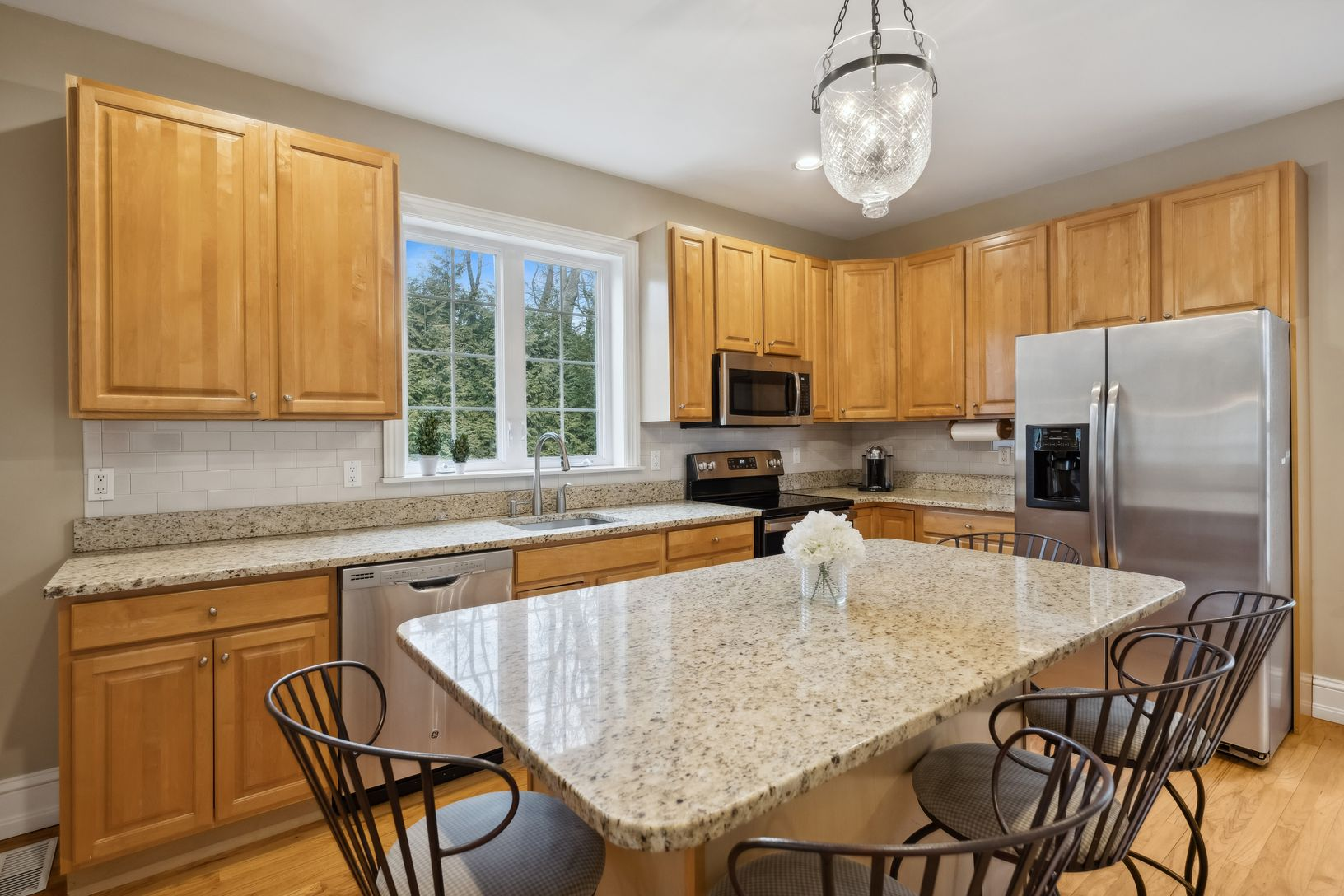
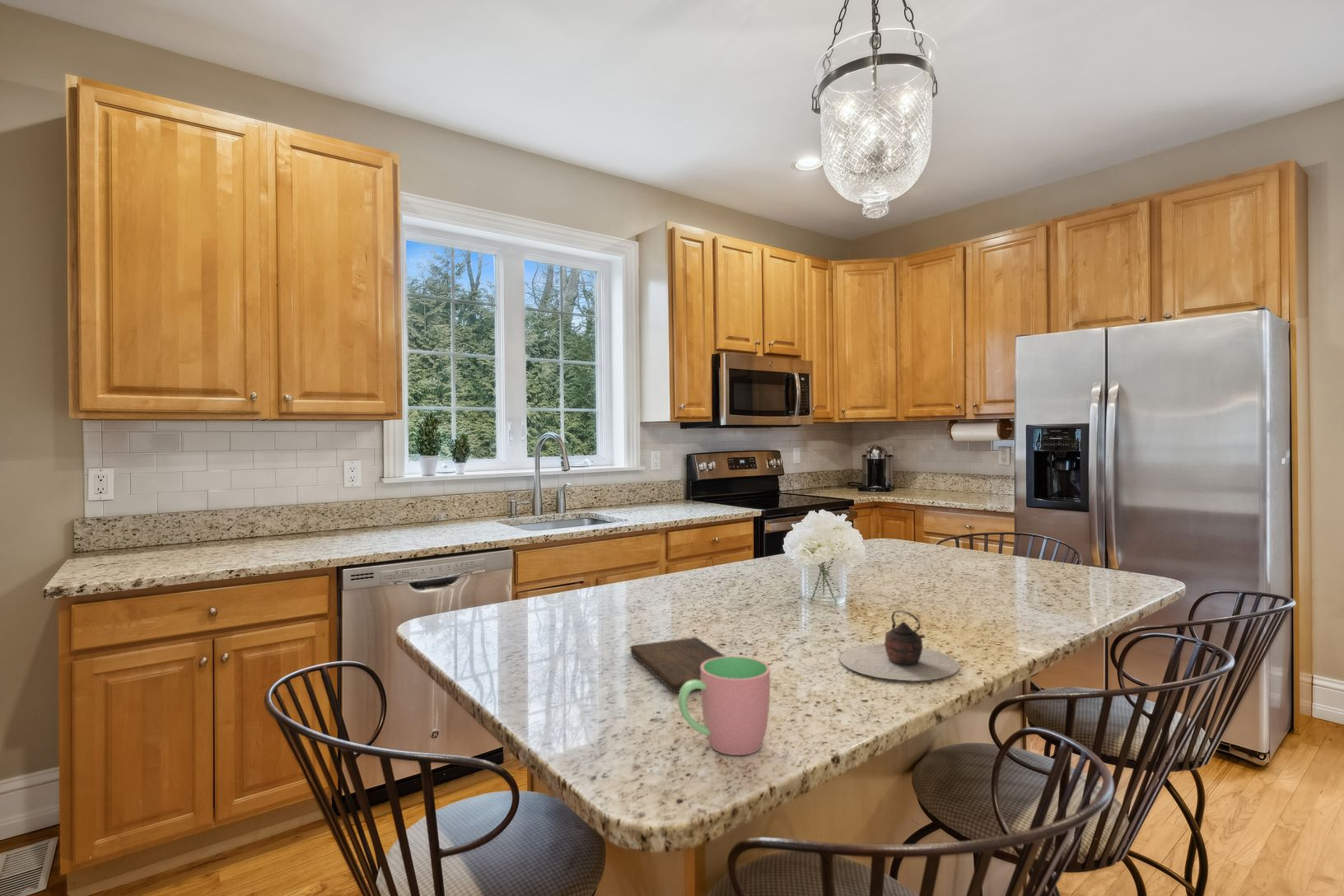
+ teapot [839,609,960,682]
+ cup [678,656,771,756]
+ cutting board [630,637,726,693]
